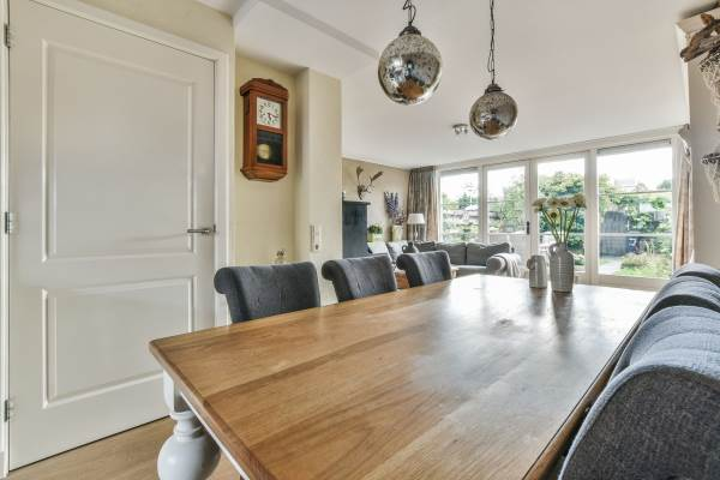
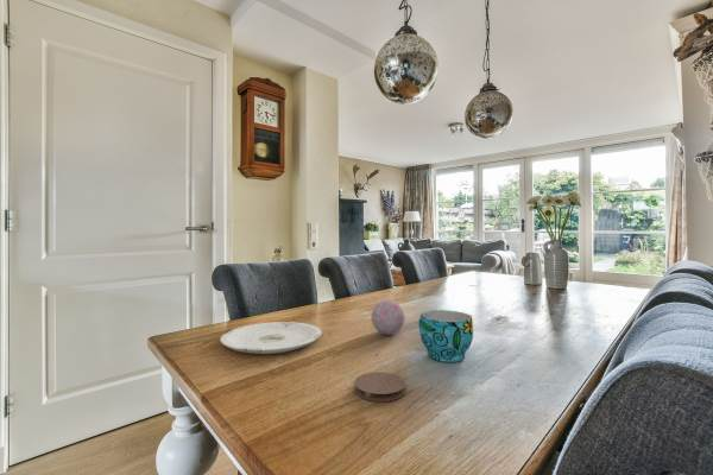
+ coaster [353,370,406,403]
+ cup [417,309,474,363]
+ decorative ball [371,299,406,336]
+ plate [220,321,322,355]
